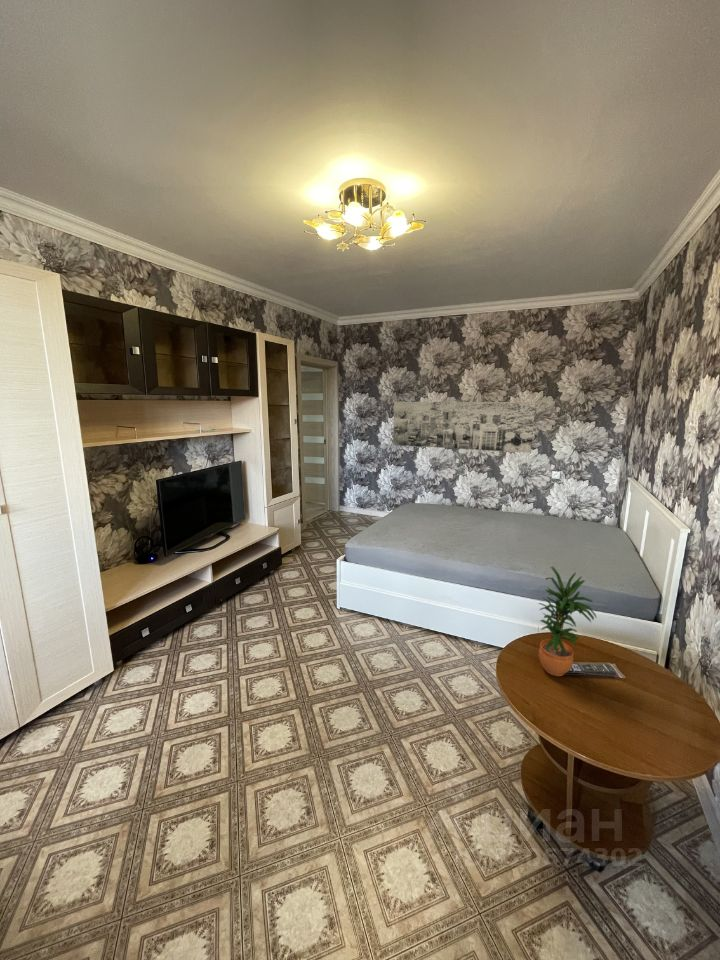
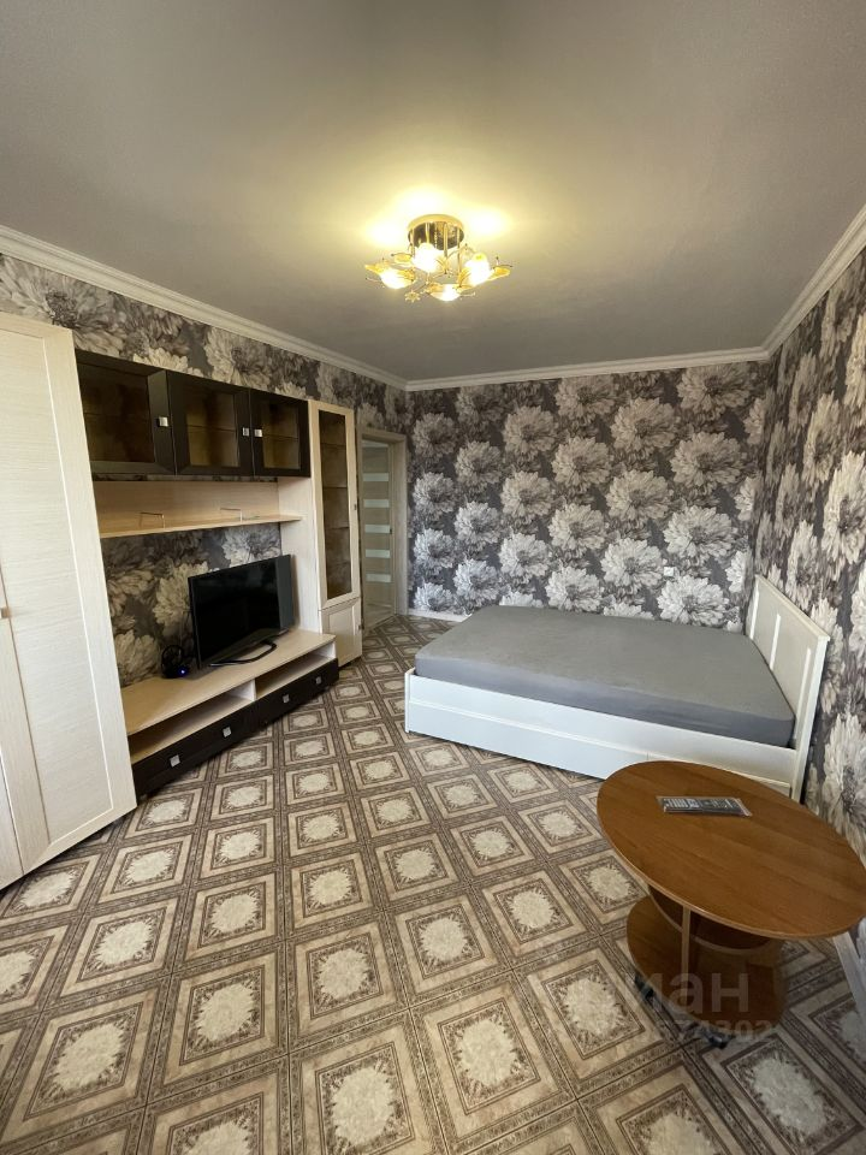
- potted plant [538,566,597,677]
- wall art [392,401,537,454]
